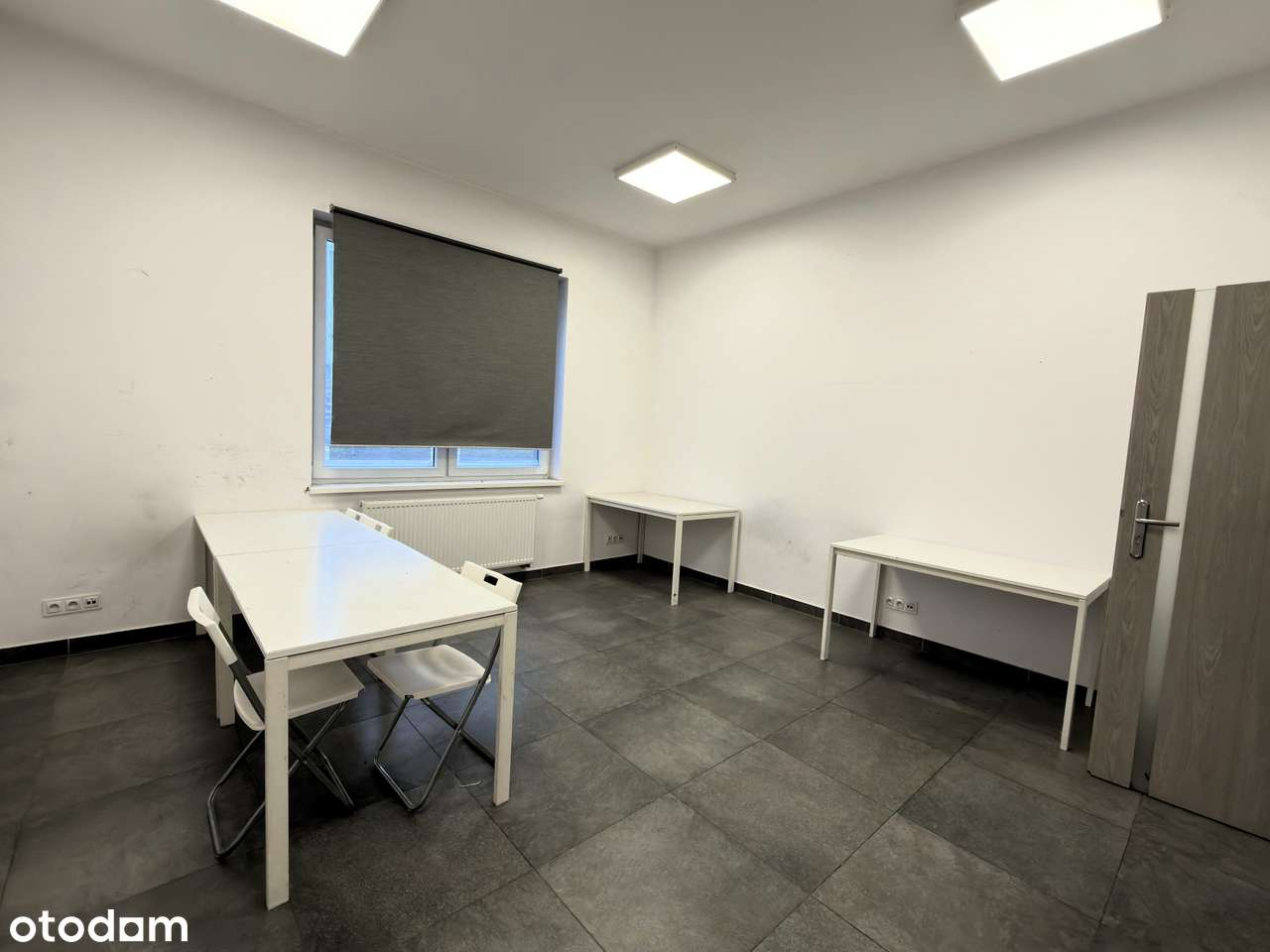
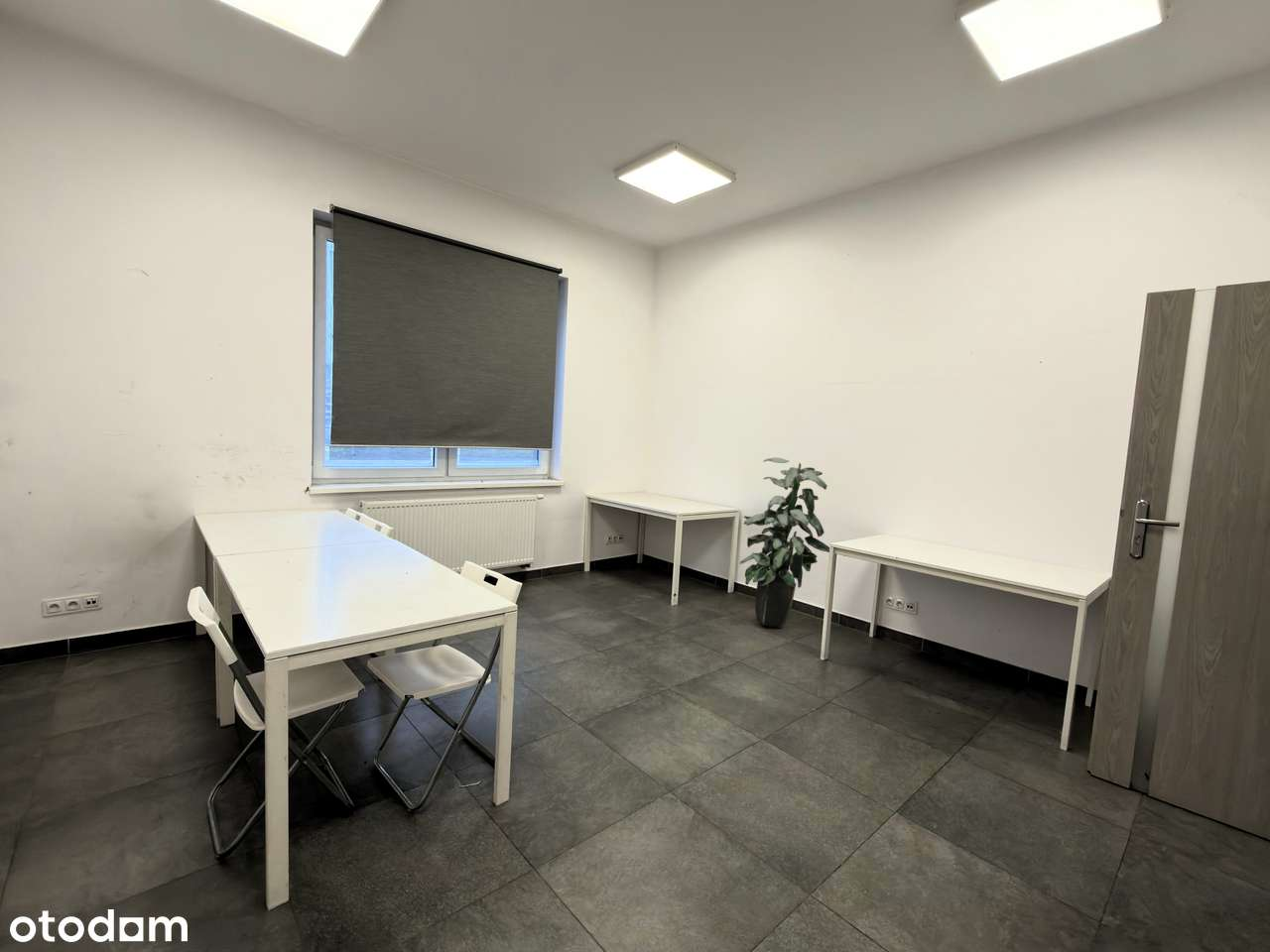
+ indoor plant [739,456,830,629]
